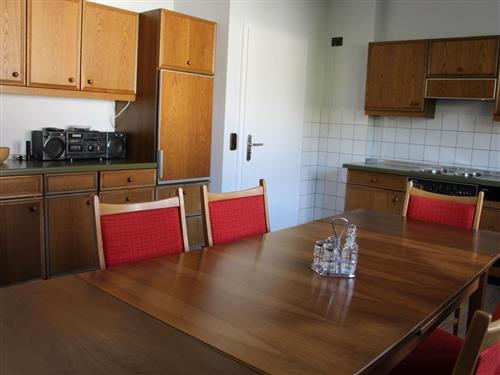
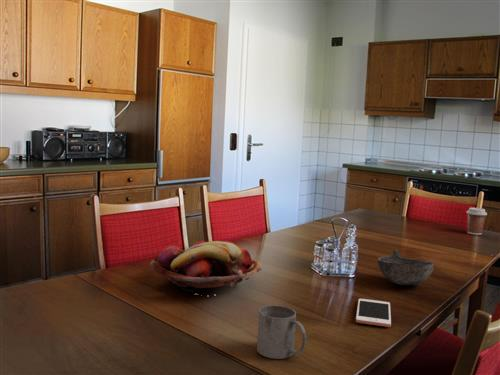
+ bowl [377,248,435,286]
+ cell phone [355,298,392,328]
+ mug [256,304,307,360]
+ coffee cup [466,207,488,236]
+ fruit basket [148,239,263,297]
